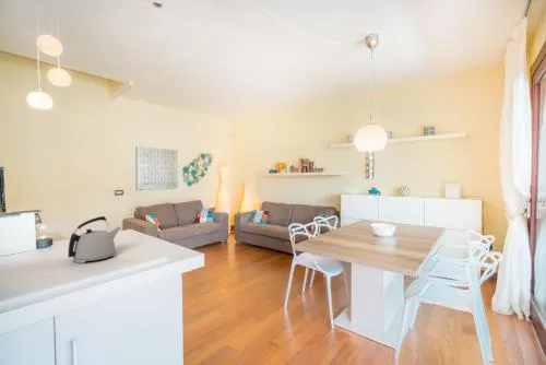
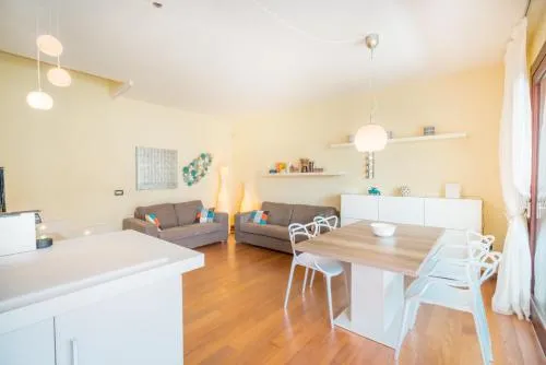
- kettle [68,215,122,263]
